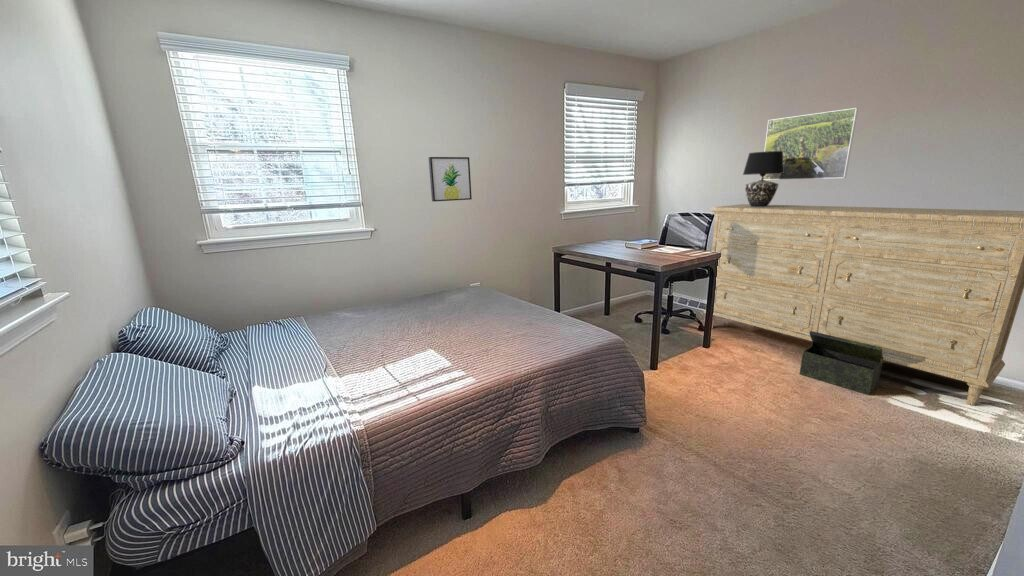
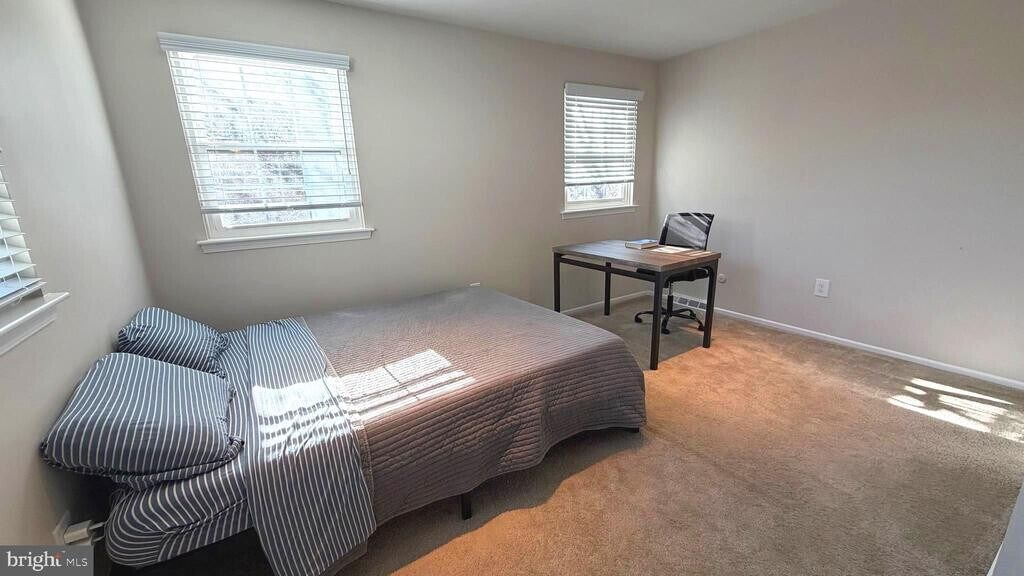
- dresser [703,203,1024,406]
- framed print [760,107,859,181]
- wall art [427,156,473,203]
- storage box [799,331,884,396]
- table lamp [742,151,784,207]
